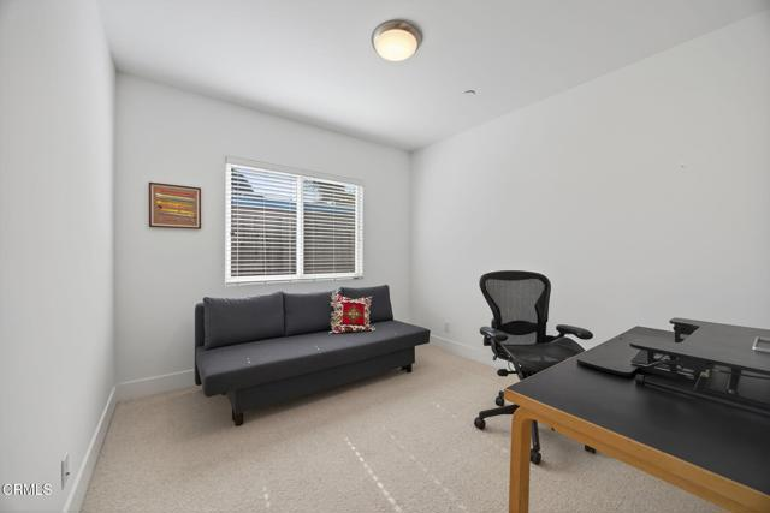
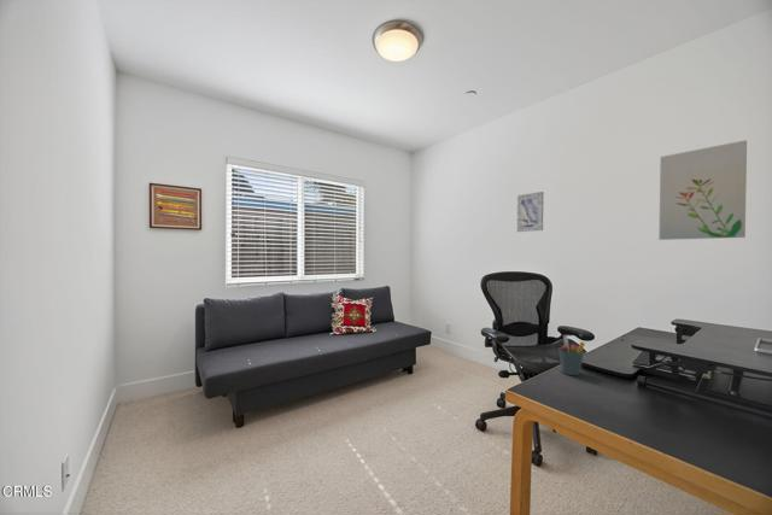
+ wall art [657,139,748,241]
+ wall art [516,191,545,233]
+ pen holder [557,334,586,376]
